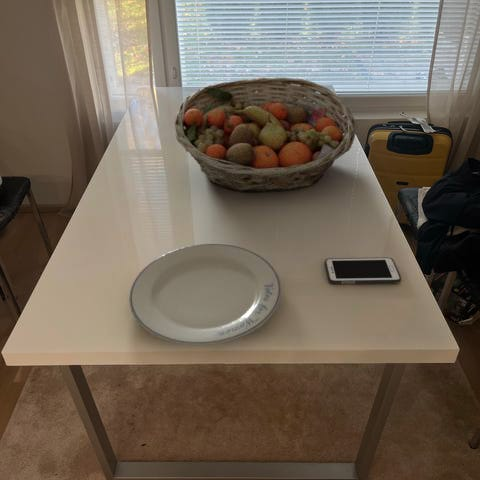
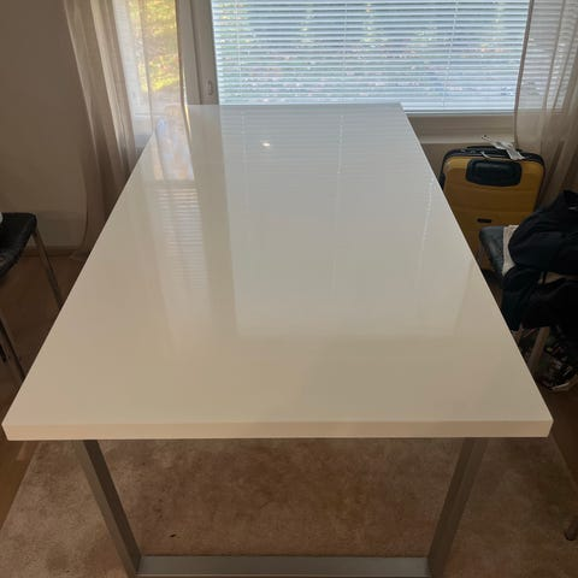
- chinaware [128,243,282,347]
- fruit basket [174,76,357,193]
- cell phone [324,256,402,285]
